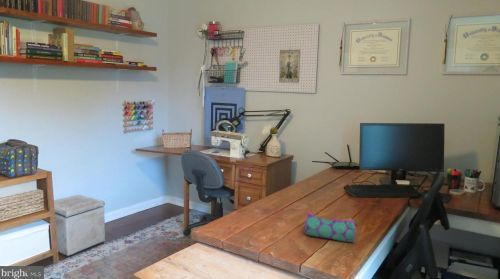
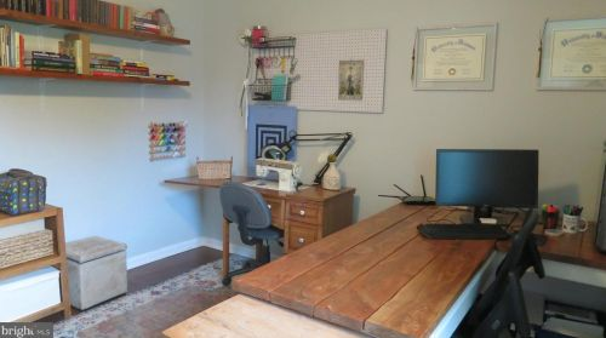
- pencil case [303,211,358,244]
